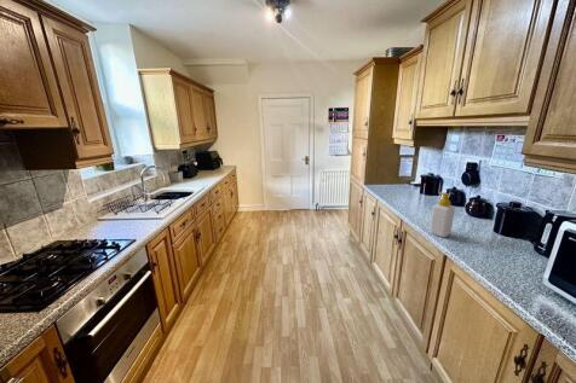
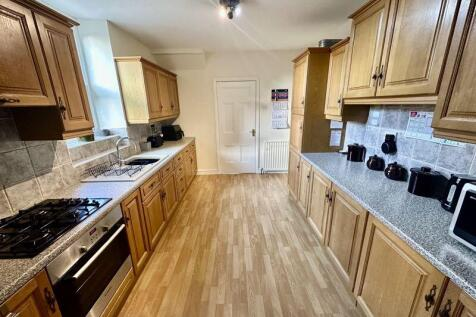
- soap bottle [428,191,456,238]
